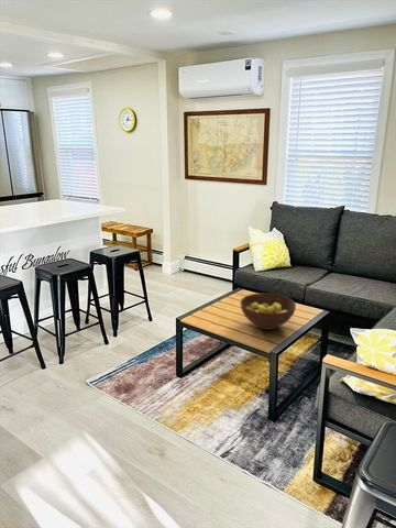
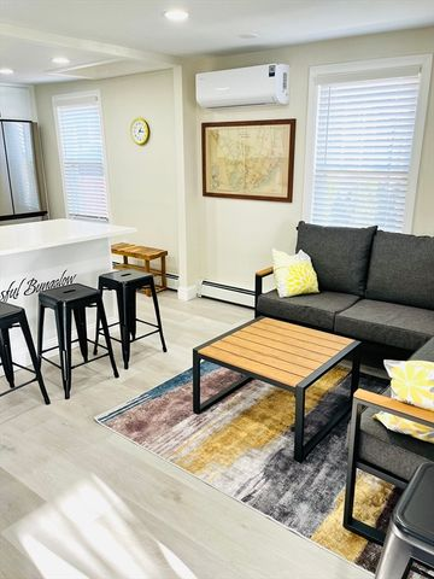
- fruit bowl [240,292,297,331]
